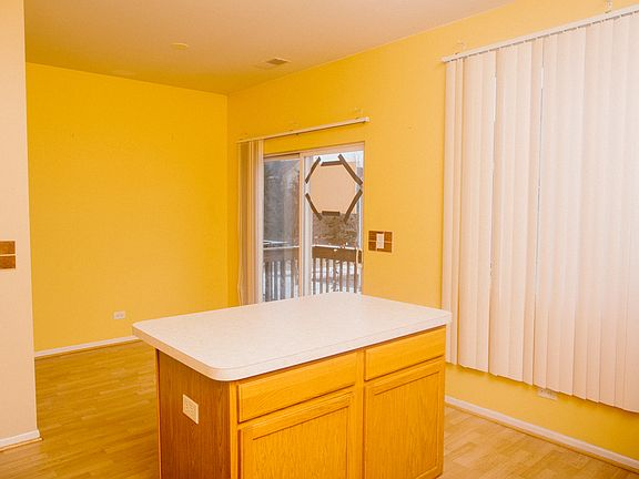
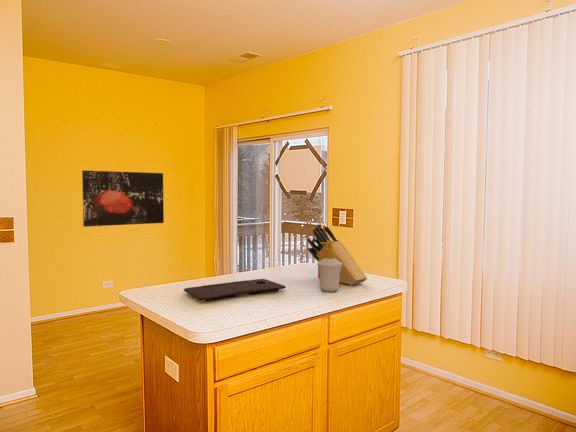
+ soap bottle [316,241,342,293]
+ knife block [306,223,368,286]
+ cutting board [183,278,286,303]
+ wall art [81,170,165,228]
